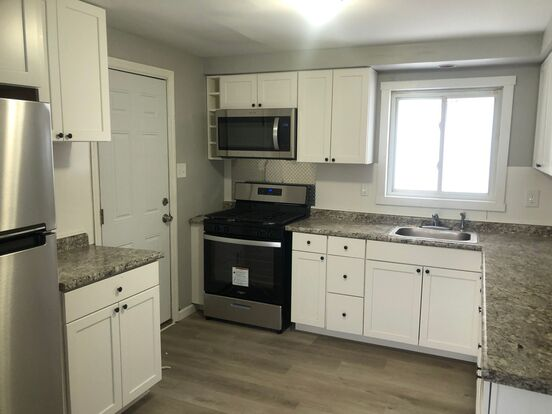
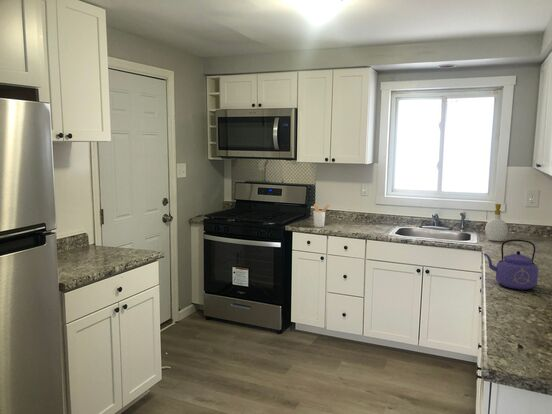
+ utensil holder [312,203,331,228]
+ soap bottle [484,203,509,242]
+ kettle [483,238,539,291]
